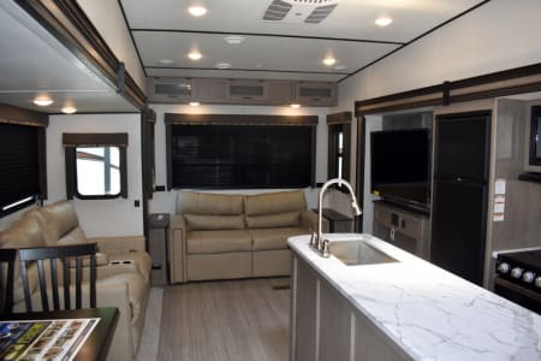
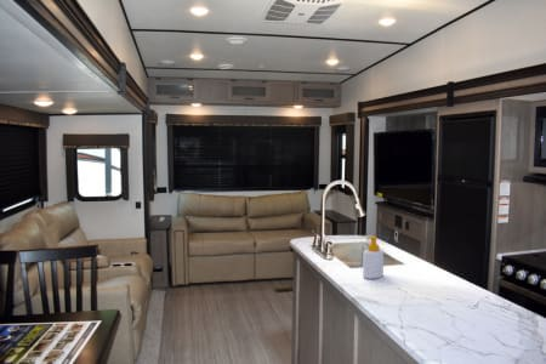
+ soap bottle [362,234,385,280]
